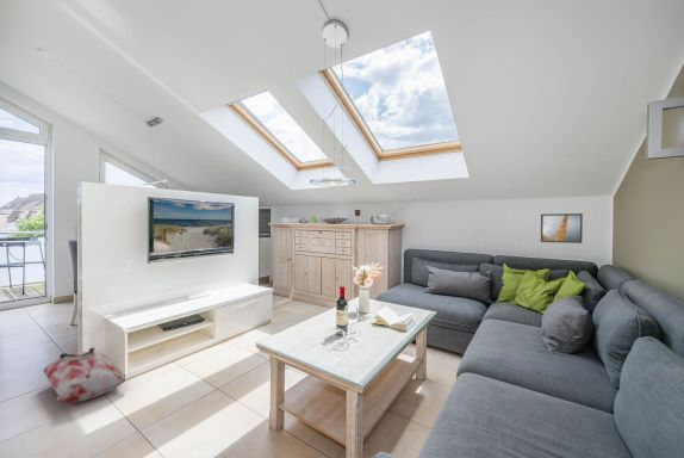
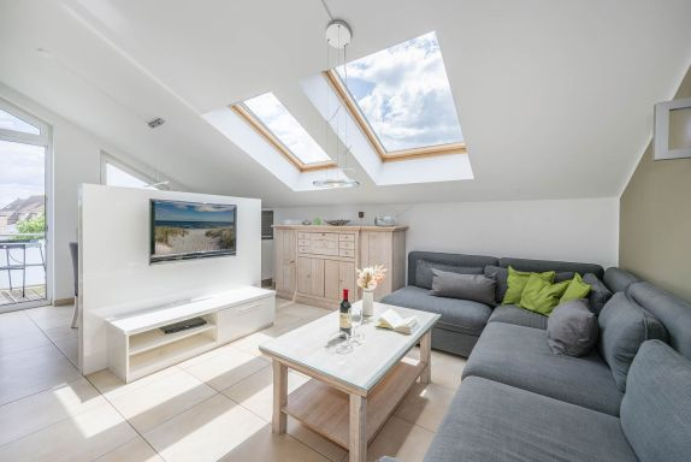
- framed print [540,212,584,245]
- bag [42,347,126,404]
